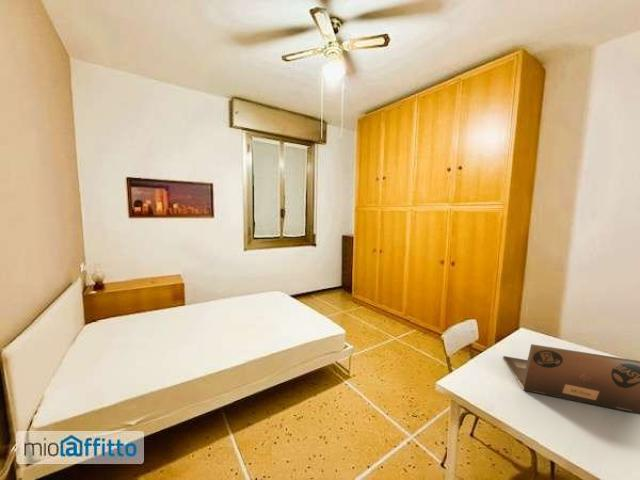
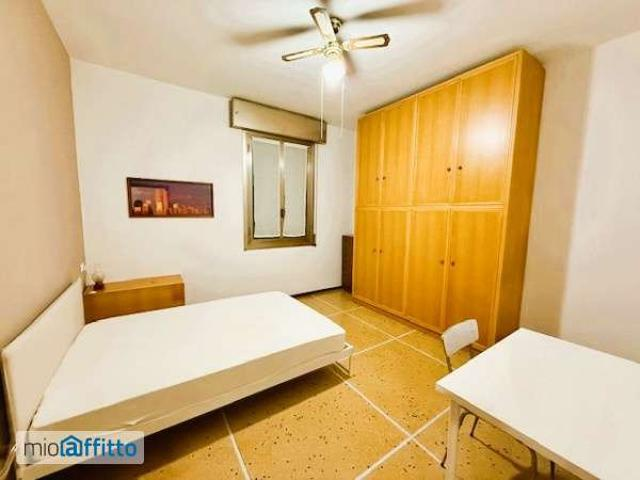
- laptop [502,343,640,415]
